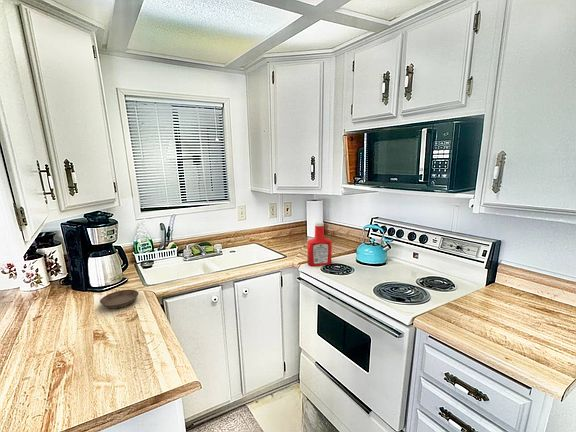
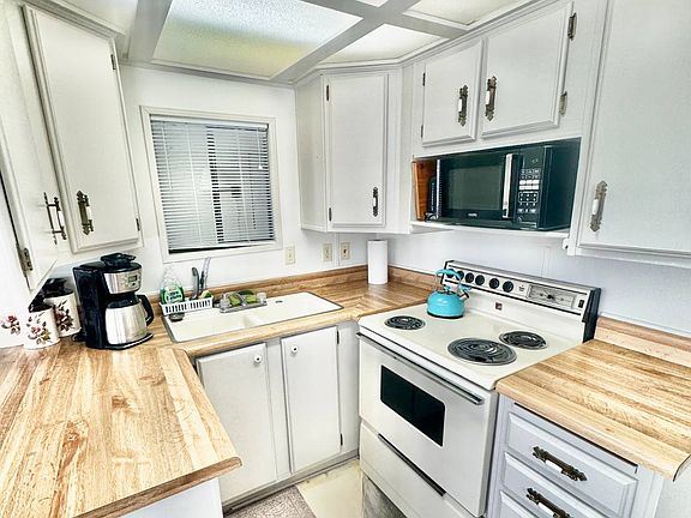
- soap bottle [306,221,333,267]
- saucer [99,289,140,309]
